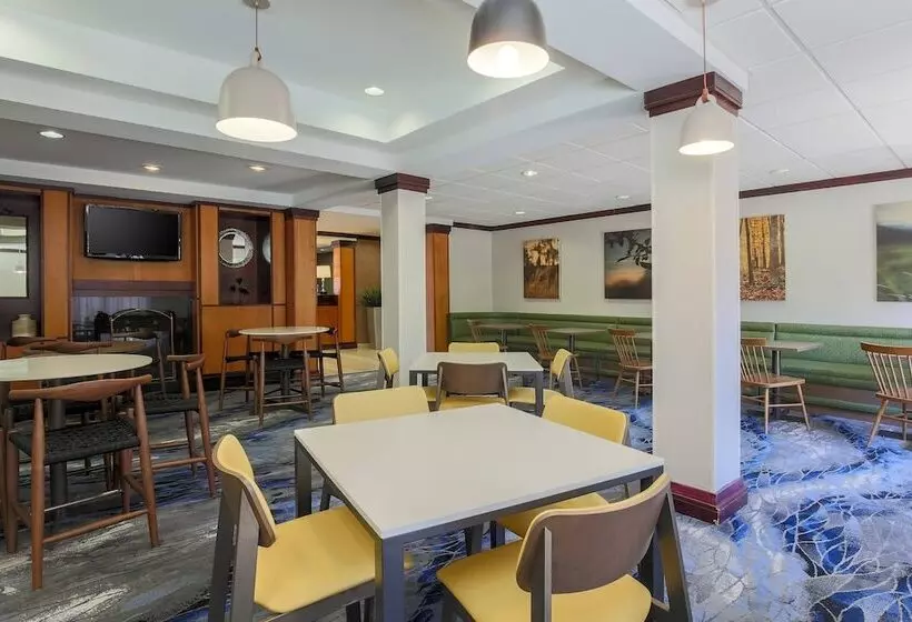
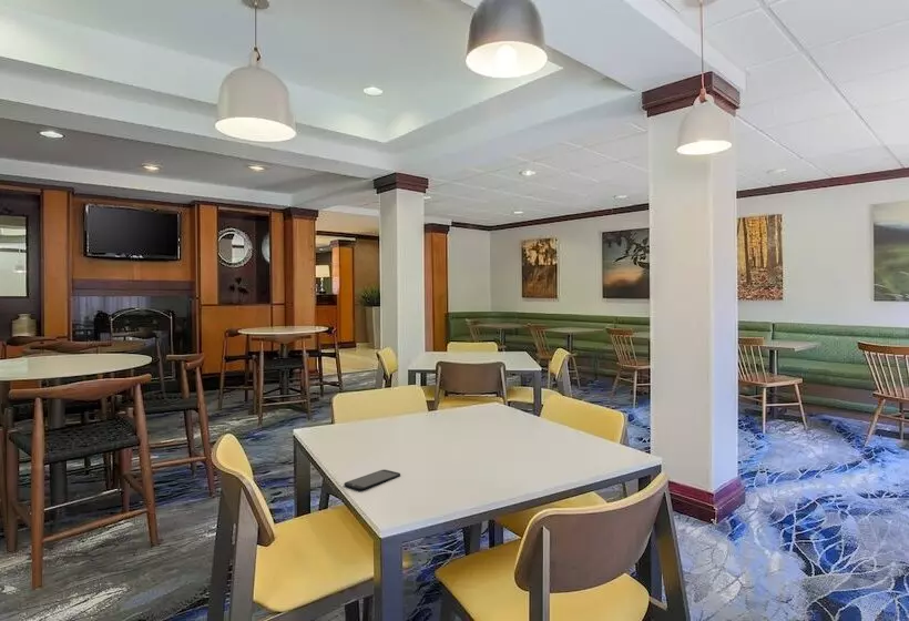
+ smartphone [343,469,401,490]
